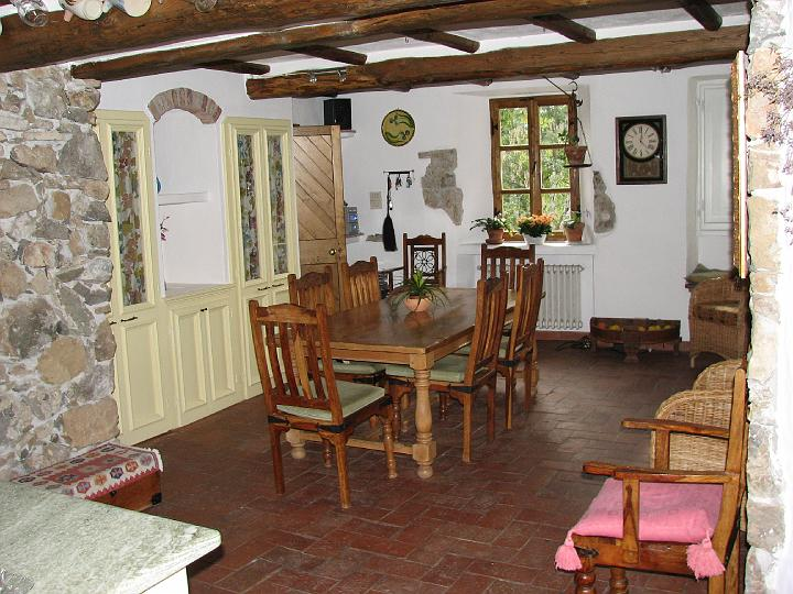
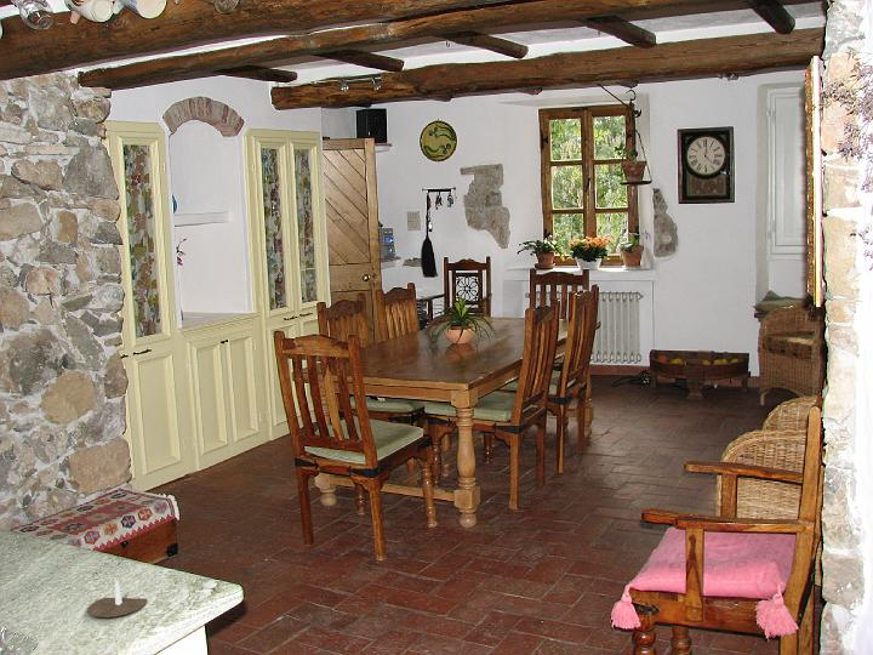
+ candle [86,579,149,619]
